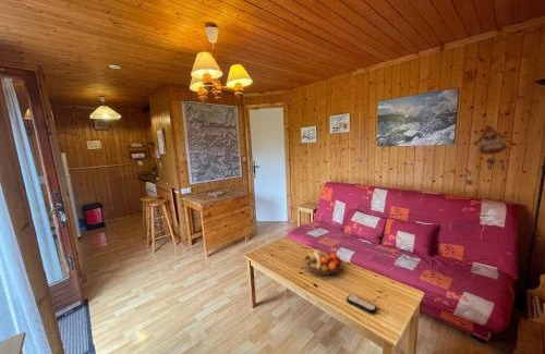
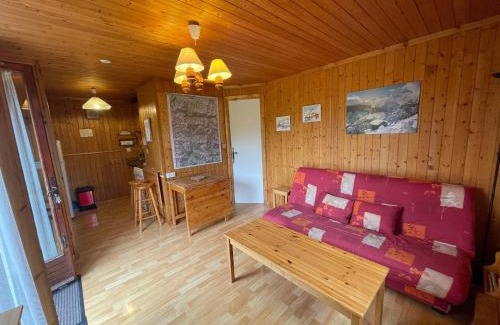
- fruit bowl [303,248,343,277]
- remote control [346,293,378,315]
- cuckoo clock [474,124,509,172]
